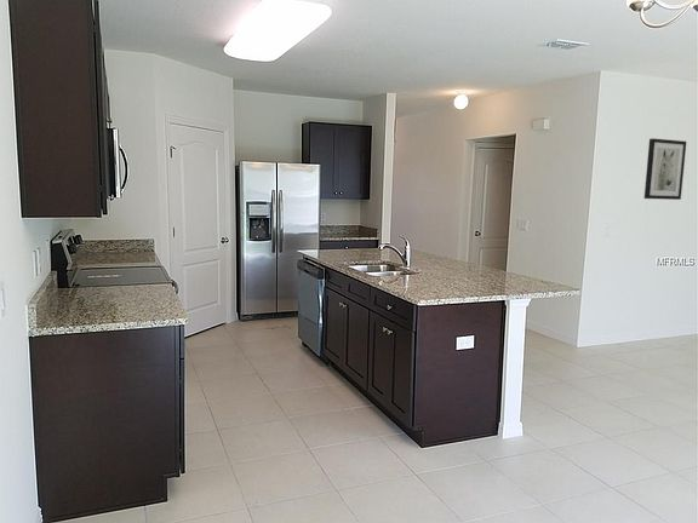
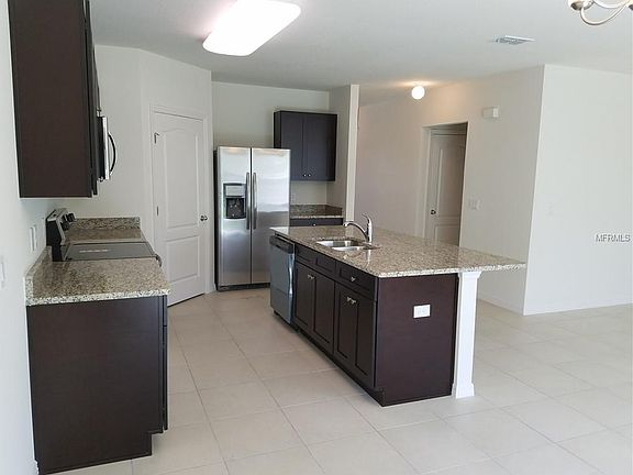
- wall art [643,137,687,201]
